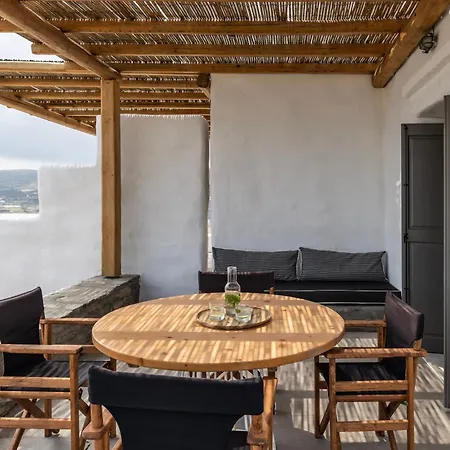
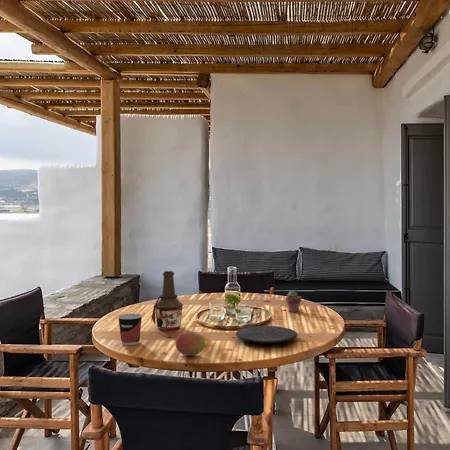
+ plate [235,325,298,344]
+ potted succulent [284,290,302,314]
+ bottle [150,270,184,331]
+ fruit [175,330,207,357]
+ cup [117,312,143,346]
